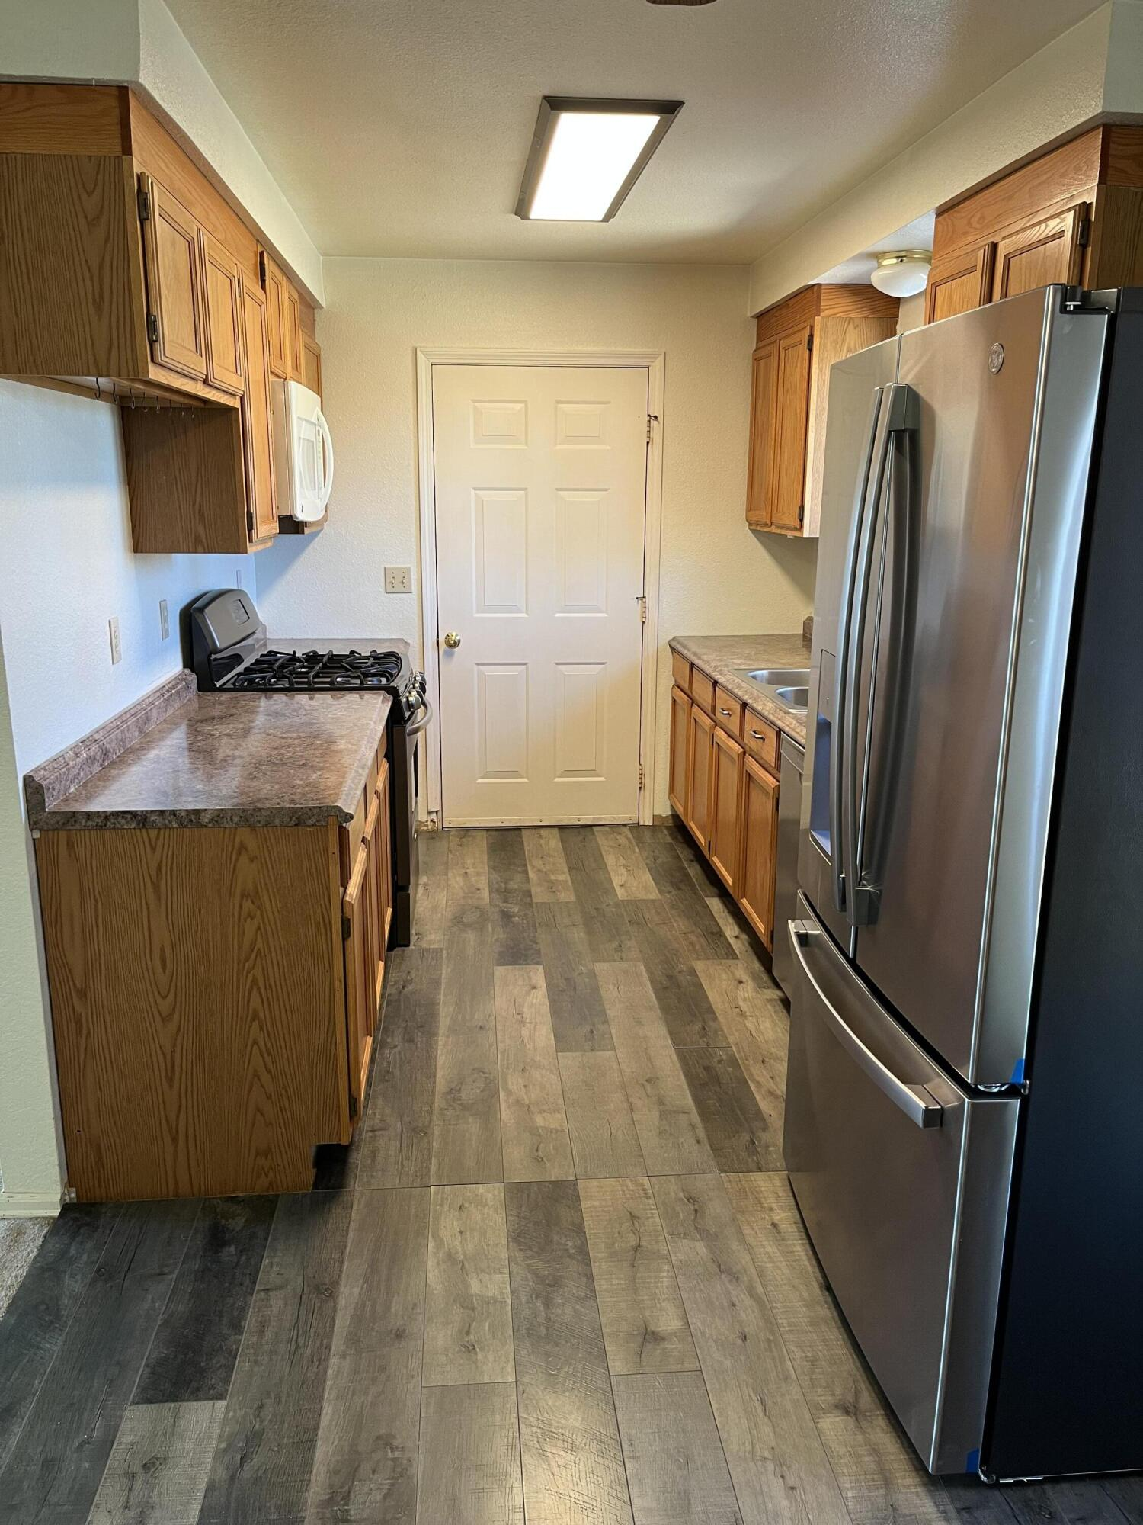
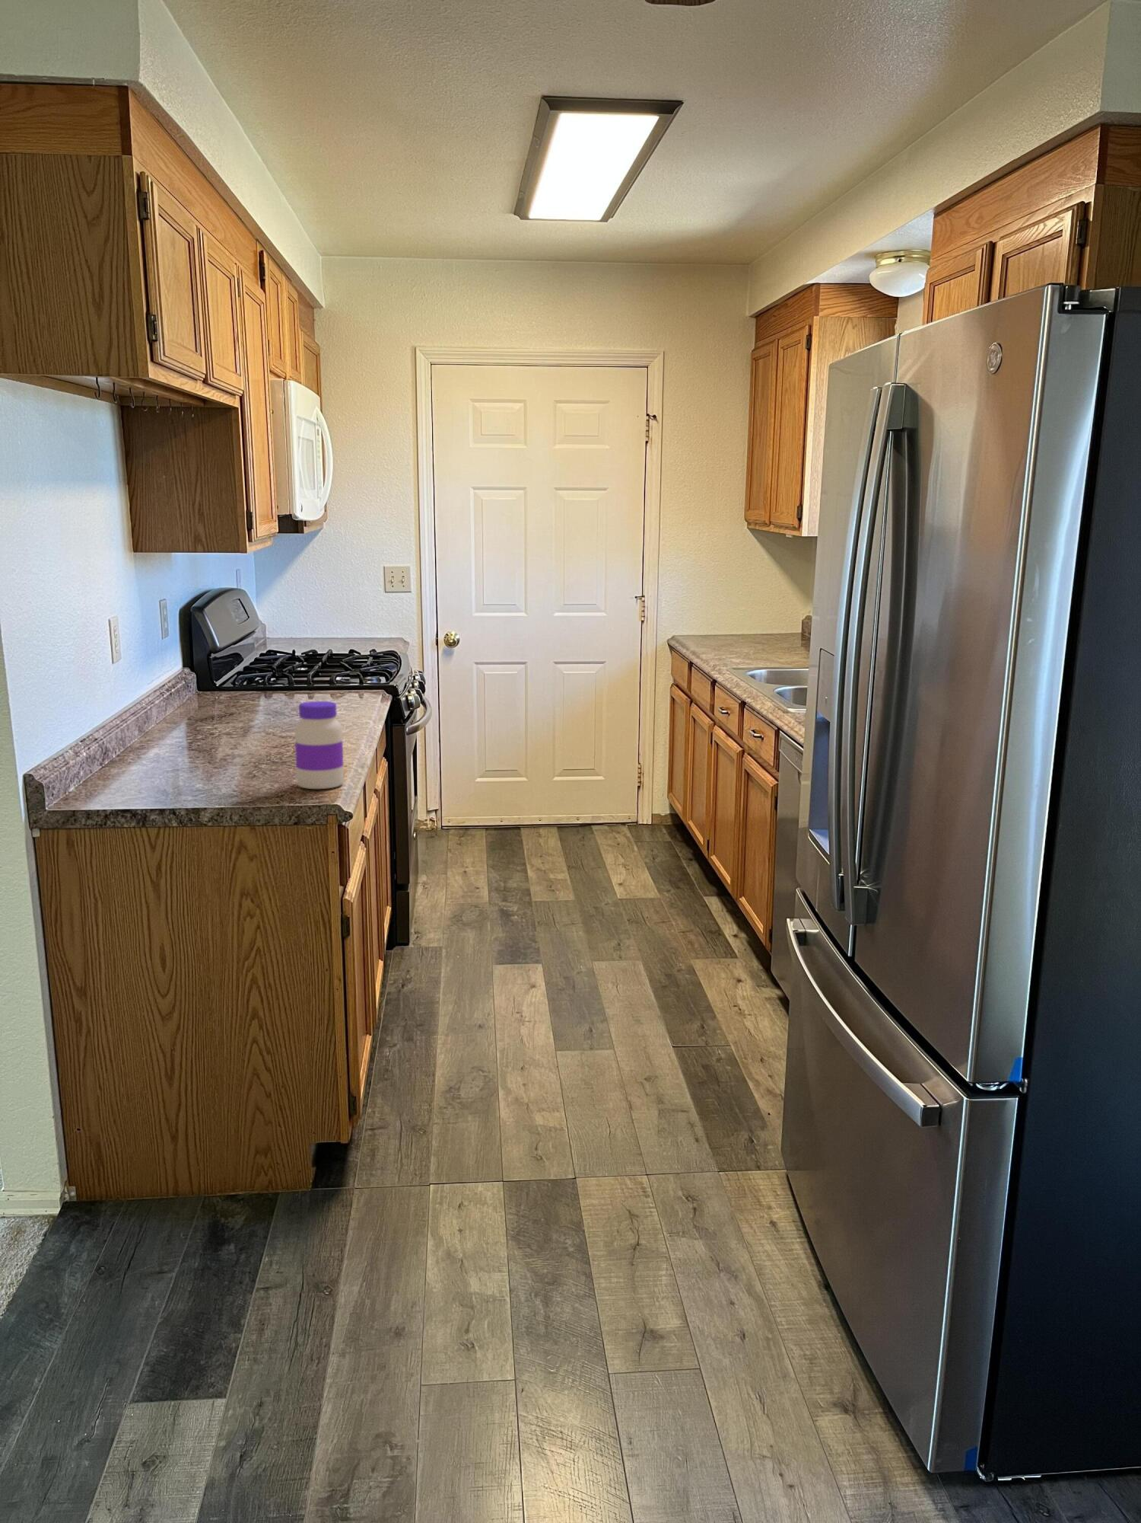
+ jar [295,700,345,789]
